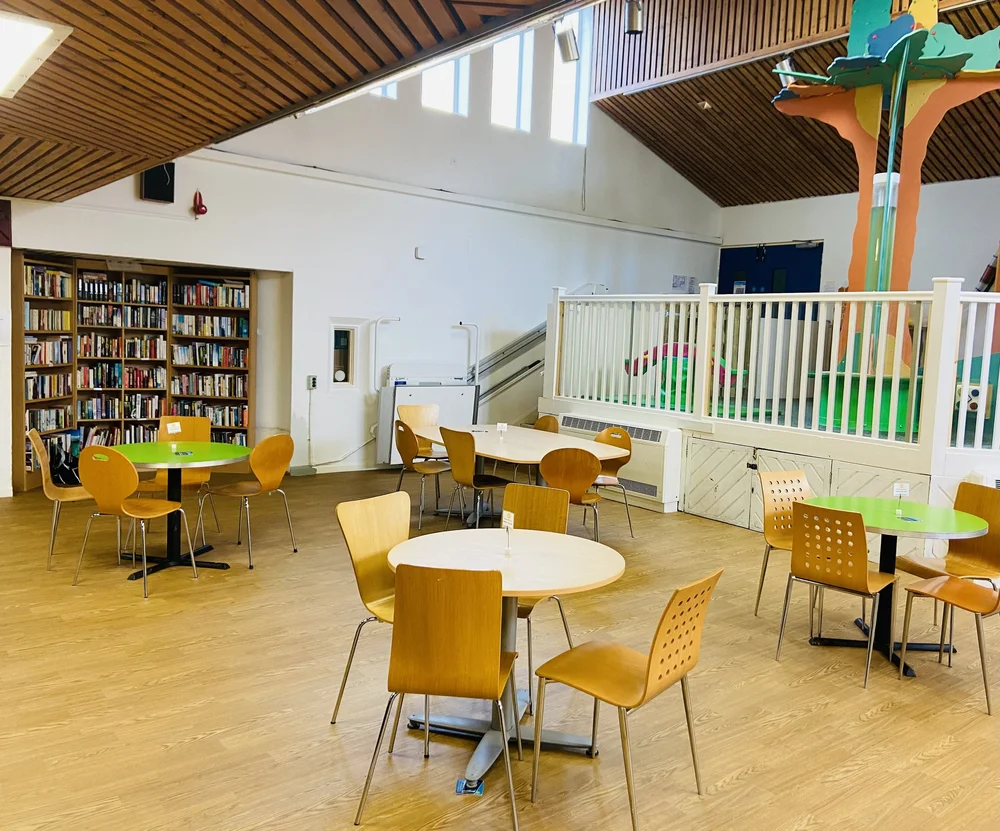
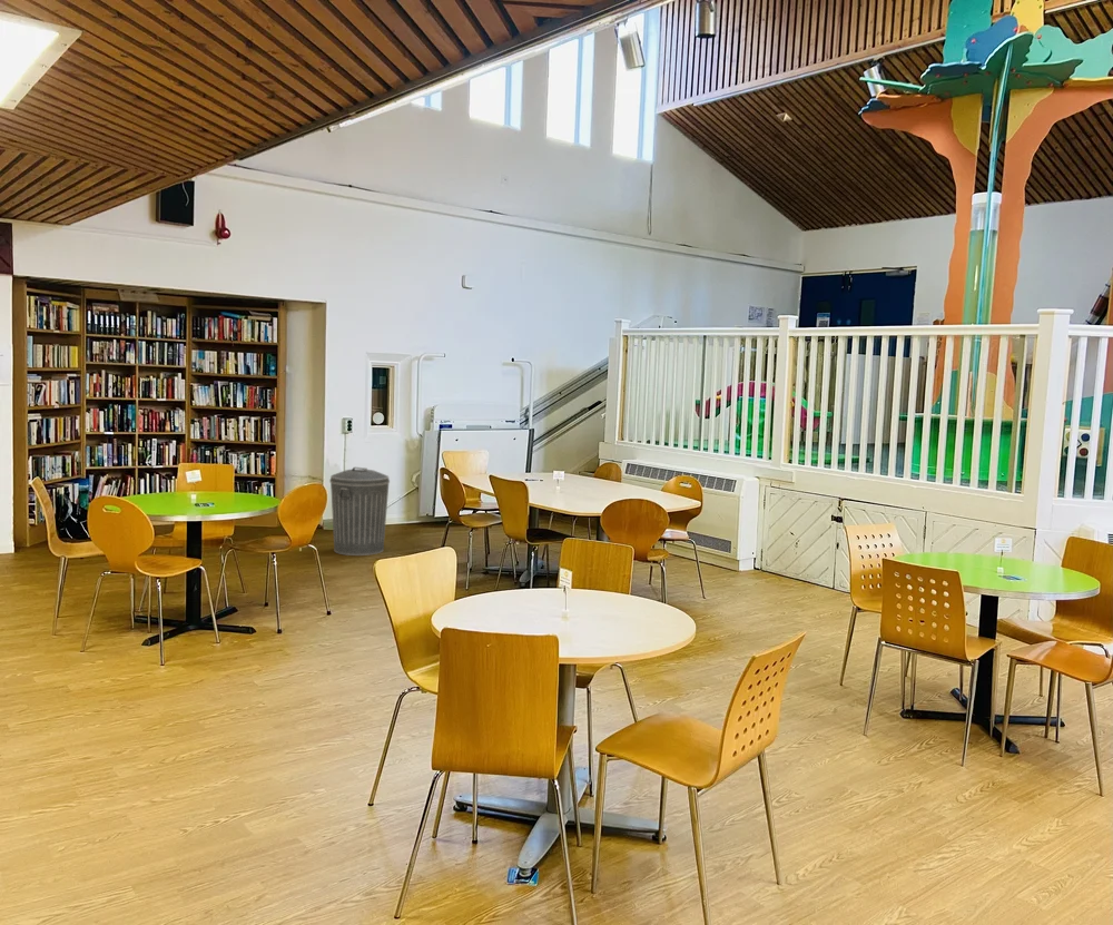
+ trash can [328,466,391,557]
